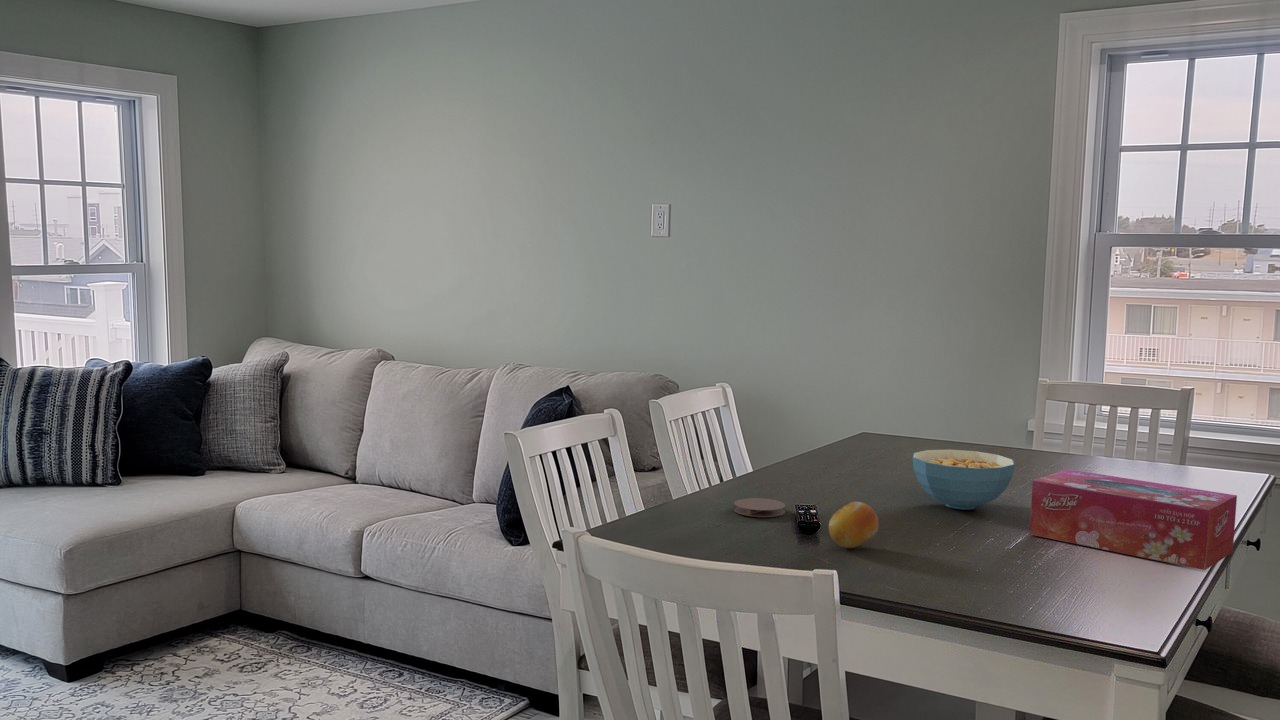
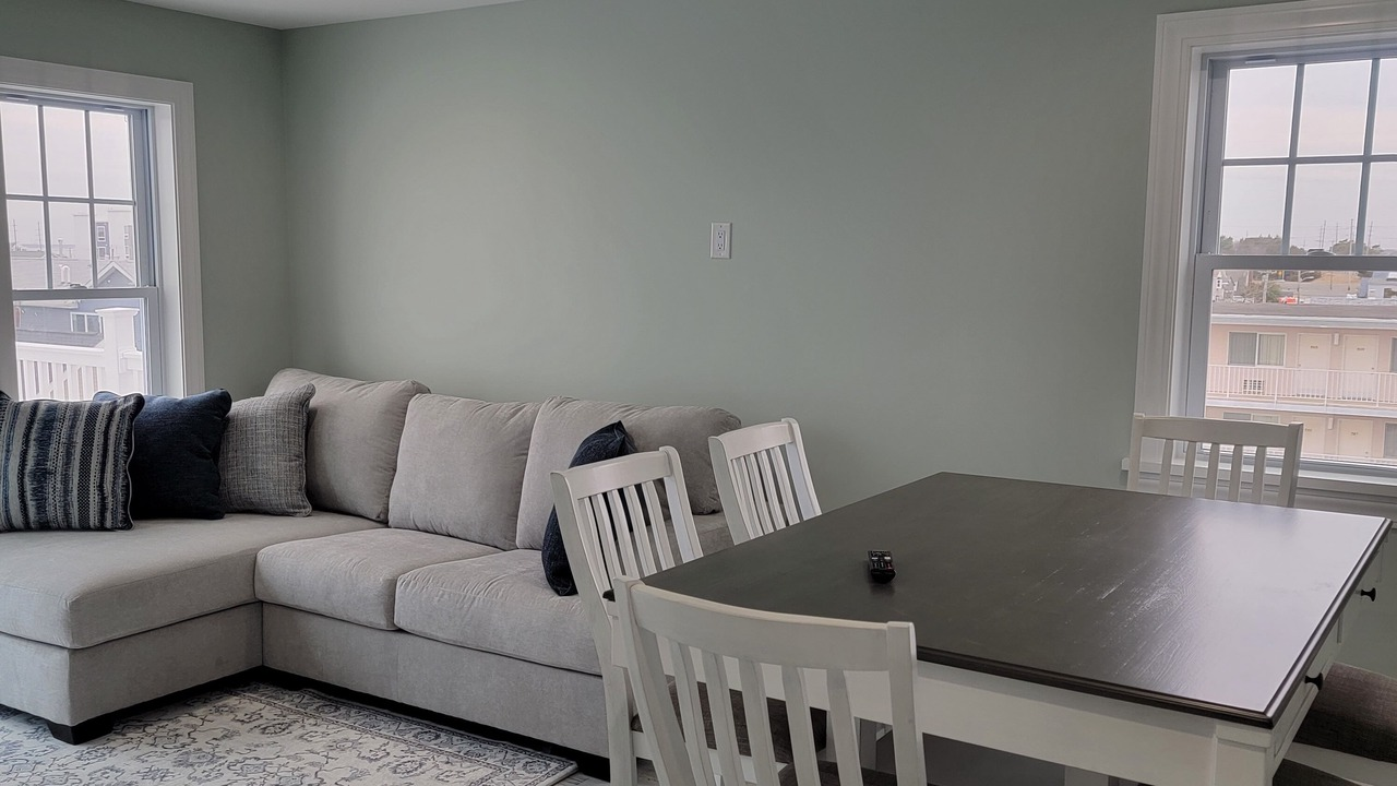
- coaster [733,497,786,518]
- tissue box [1029,468,1238,571]
- cereal bowl [912,449,1016,510]
- fruit [828,501,879,549]
